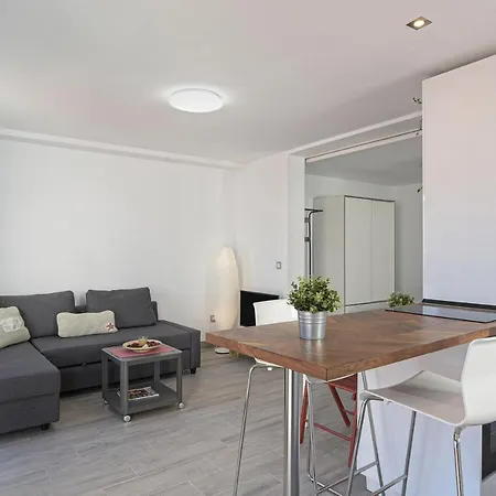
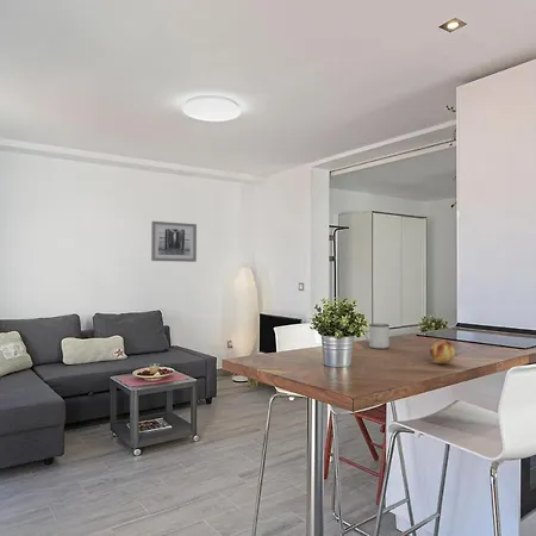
+ fruit [429,339,456,364]
+ wall art [150,220,198,263]
+ mug [363,323,391,350]
